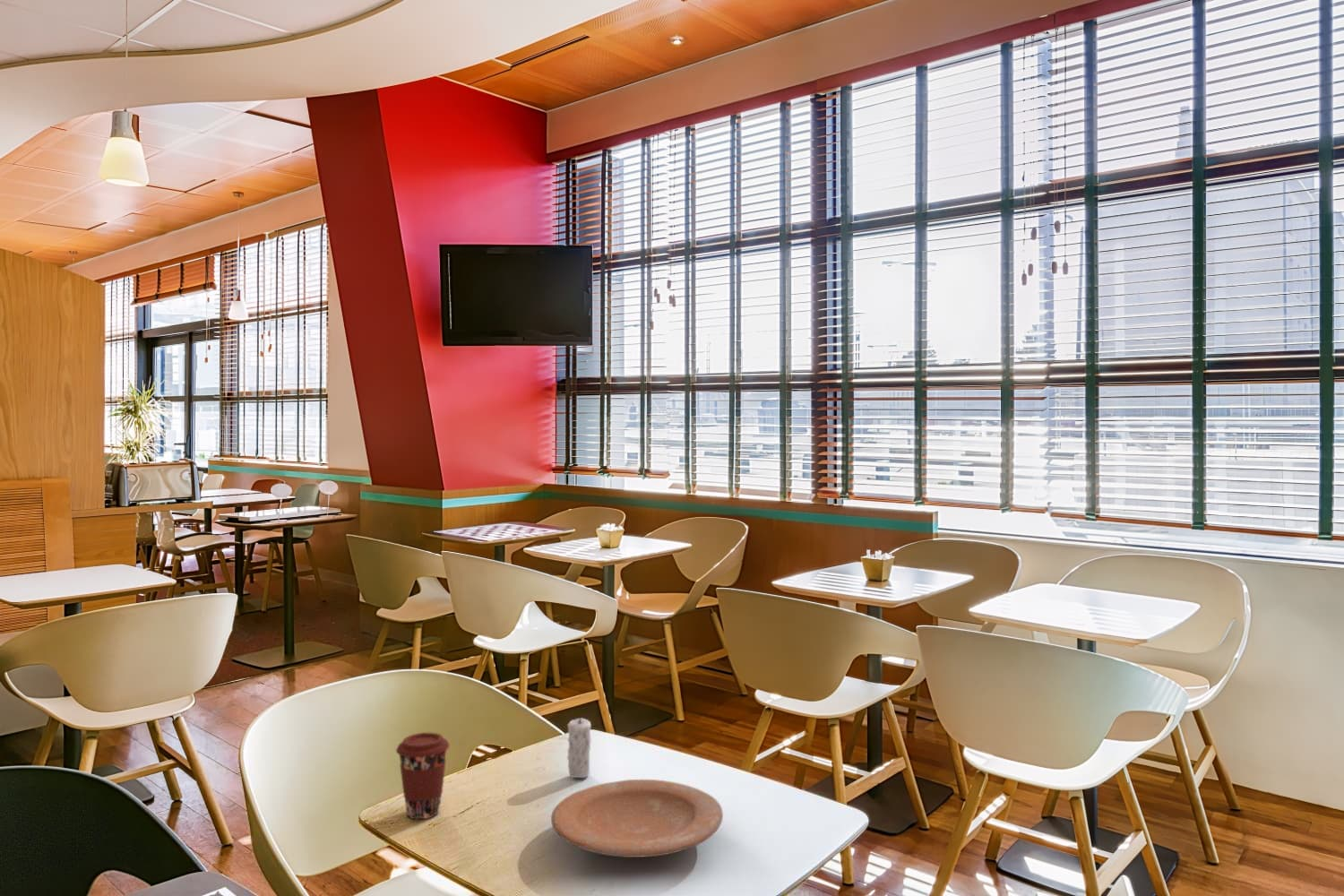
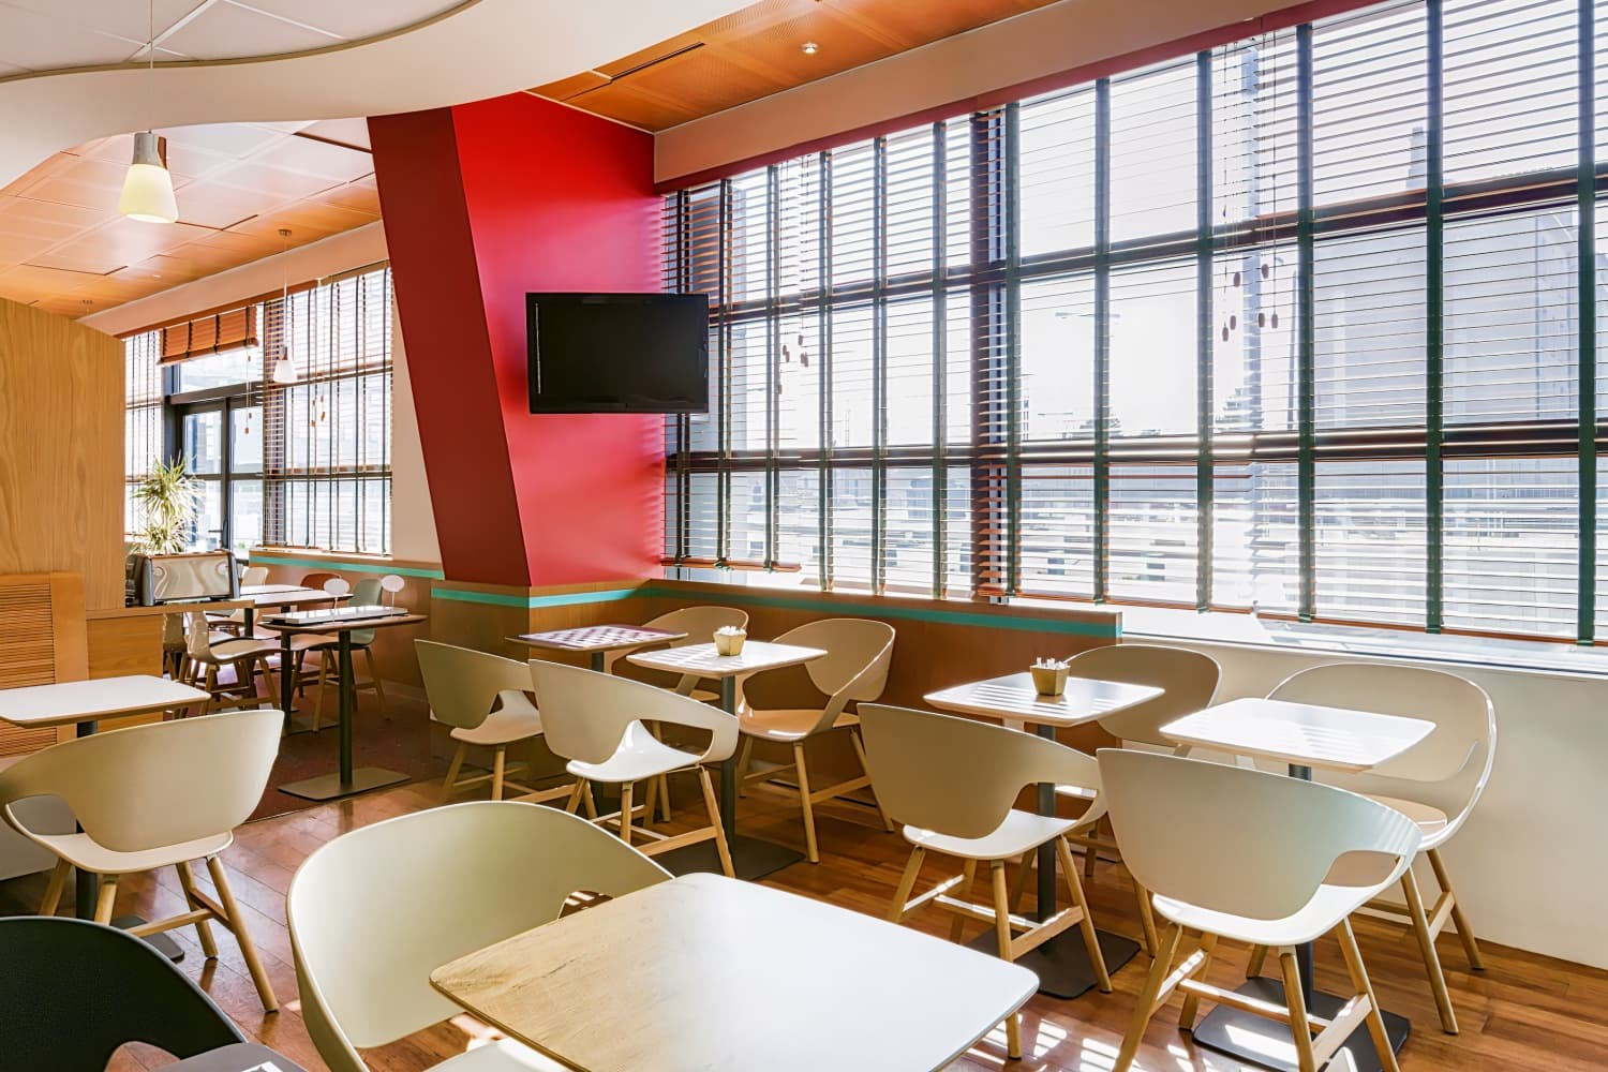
- plate [550,779,724,858]
- candle [566,710,592,779]
- coffee cup [395,732,451,820]
